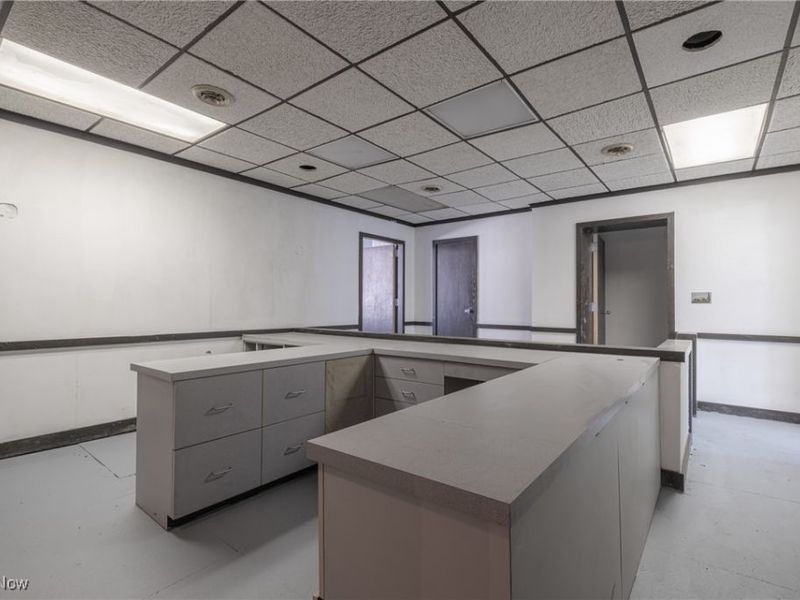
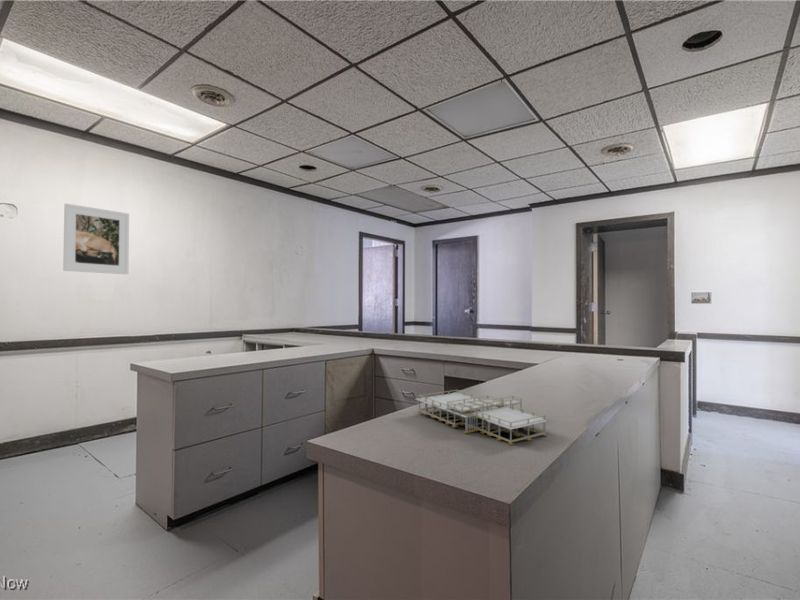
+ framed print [62,202,130,275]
+ document tray [415,389,548,446]
